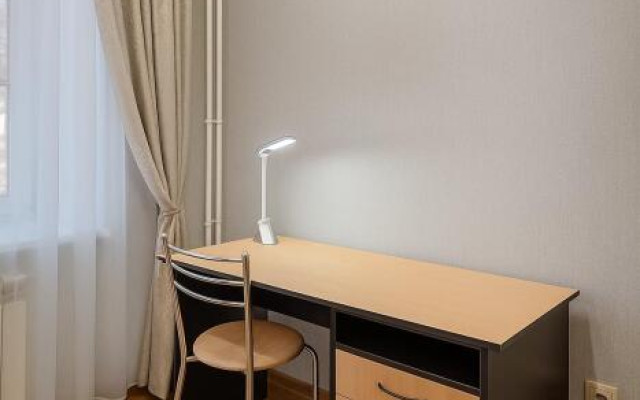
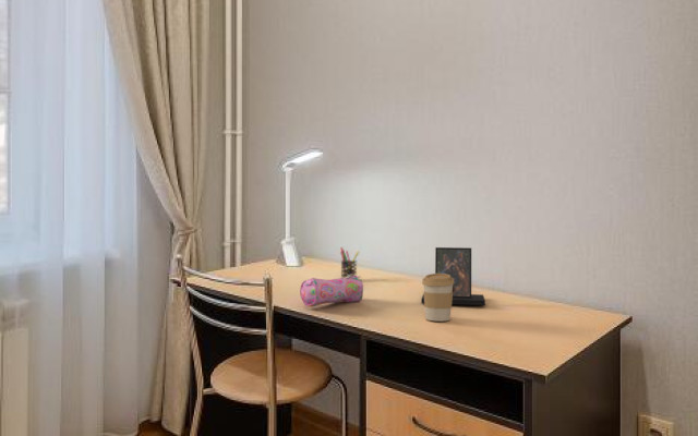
+ coffee cup [421,272,455,323]
+ pencil case [299,275,364,307]
+ pen holder [339,246,360,278]
+ photo frame [420,246,486,306]
